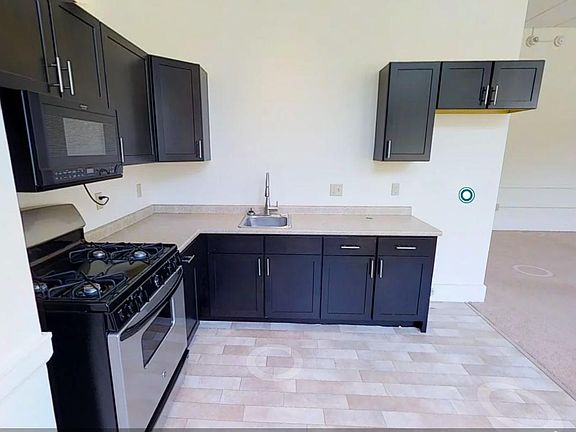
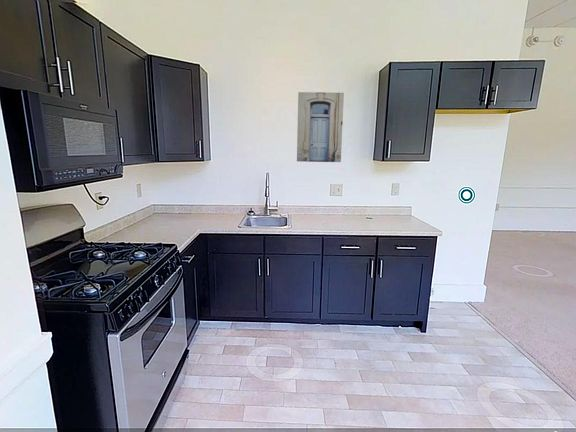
+ wall art [296,91,345,163]
